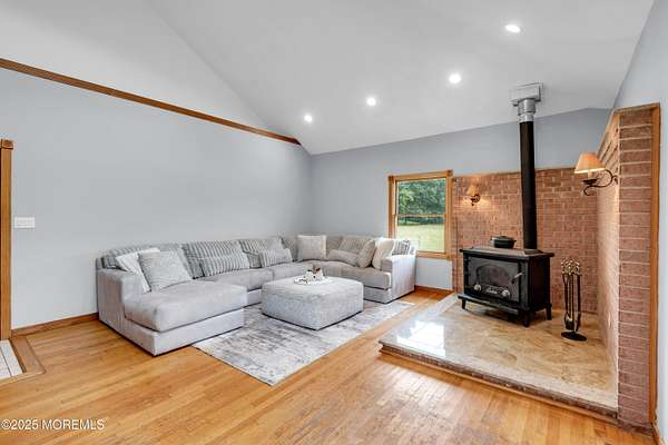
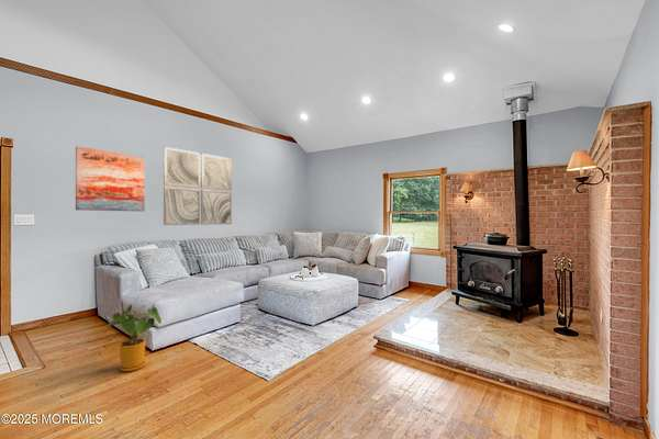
+ wall art [163,146,233,226]
+ house plant [107,303,163,372]
+ wall art [75,145,146,213]
